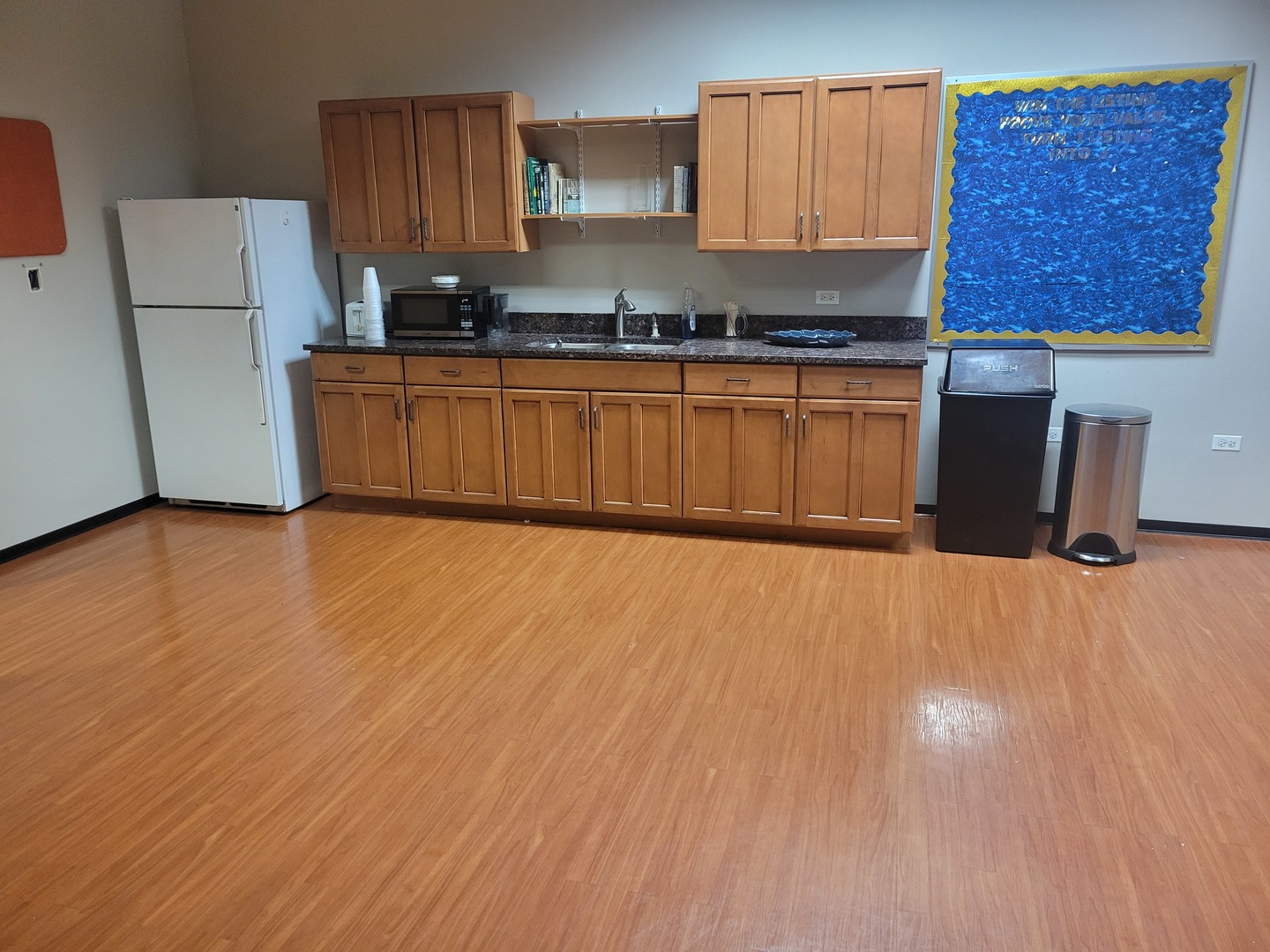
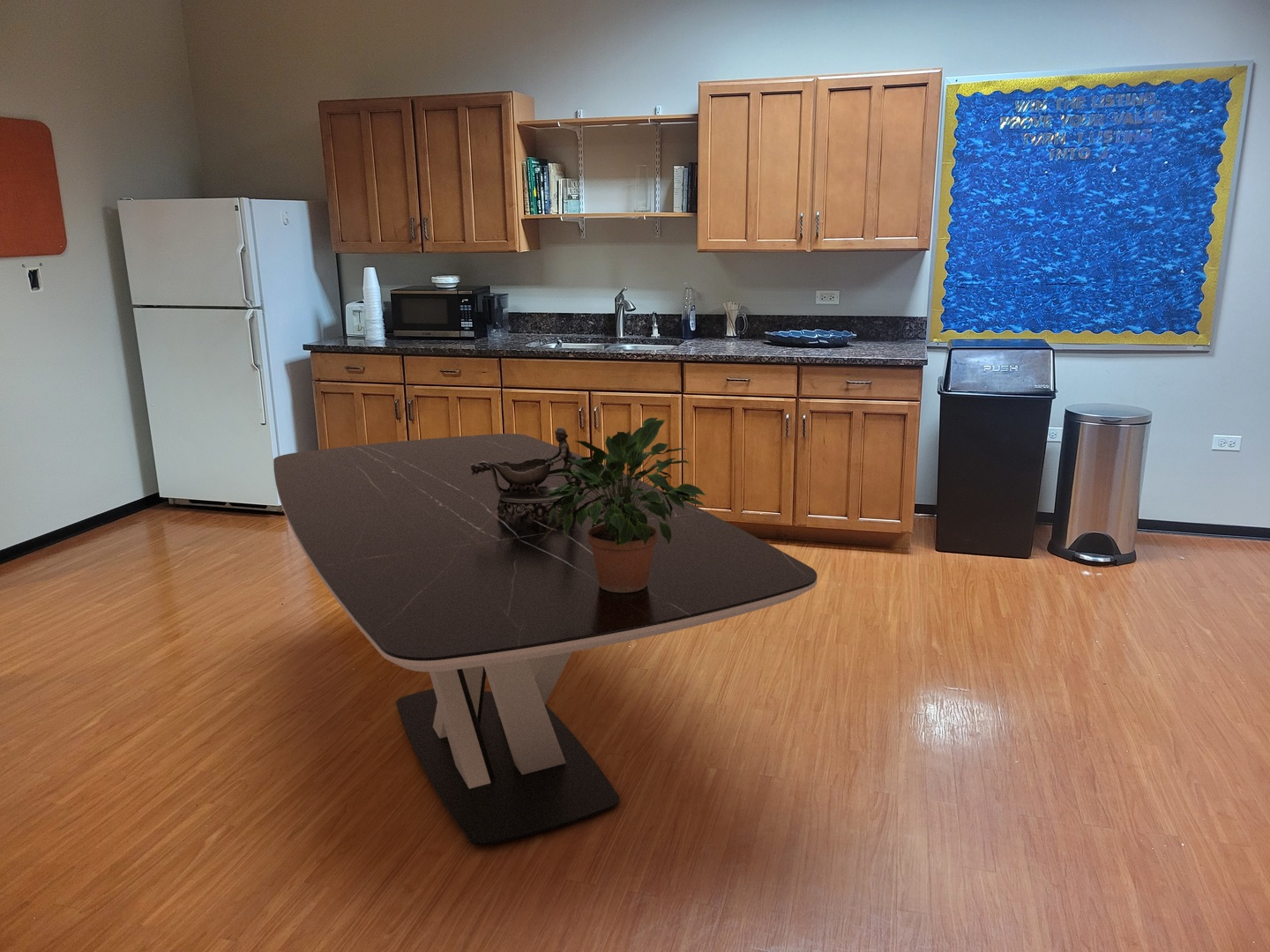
+ decorative bowl [471,426,582,520]
+ dining table [273,433,818,846]
+ potted plant [537,417,706,593]
